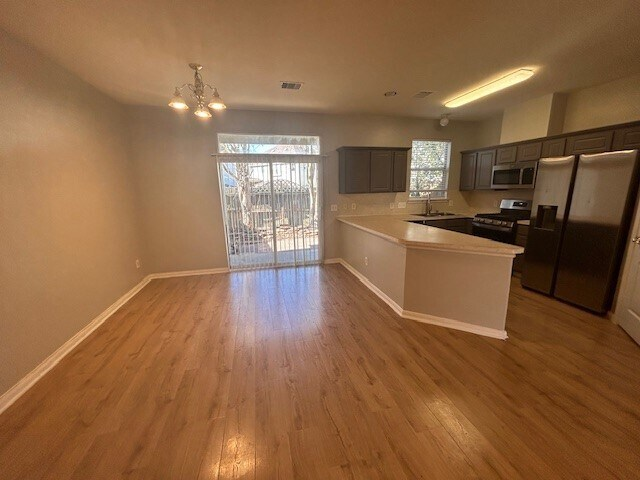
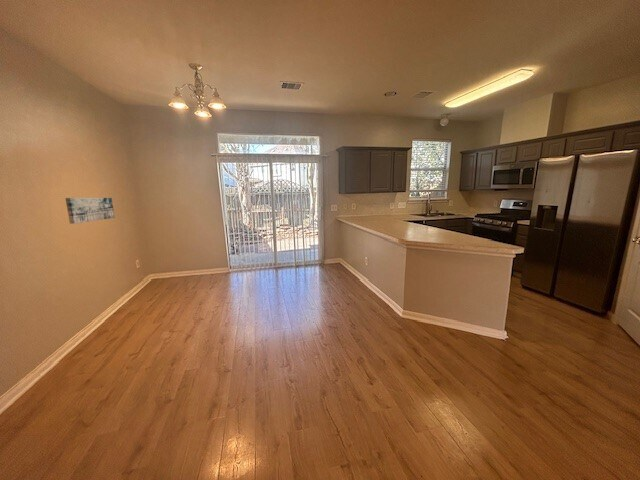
+ wall art [65,197,116,225]
